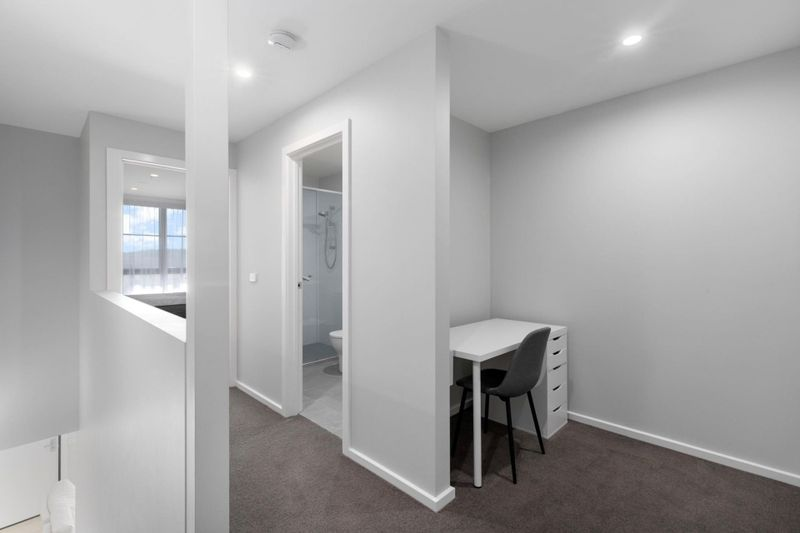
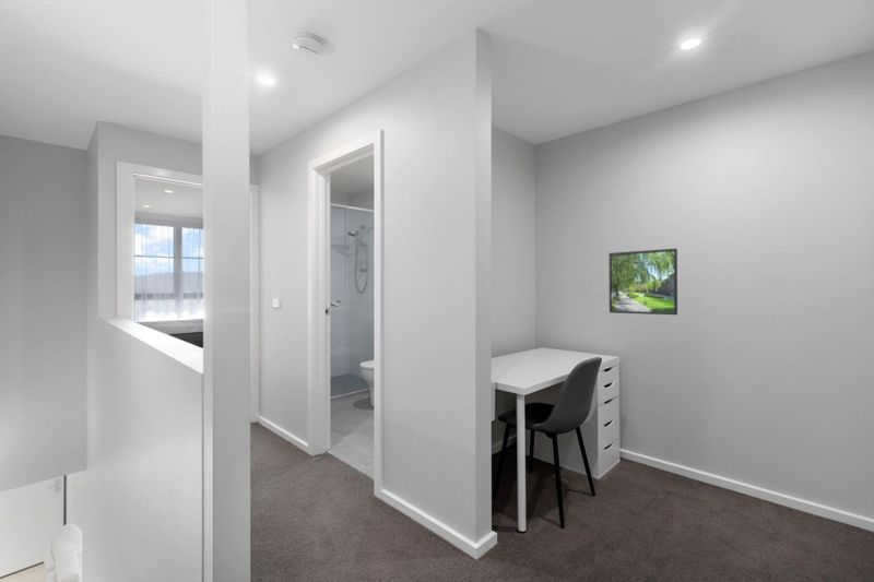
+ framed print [607,248,678,316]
